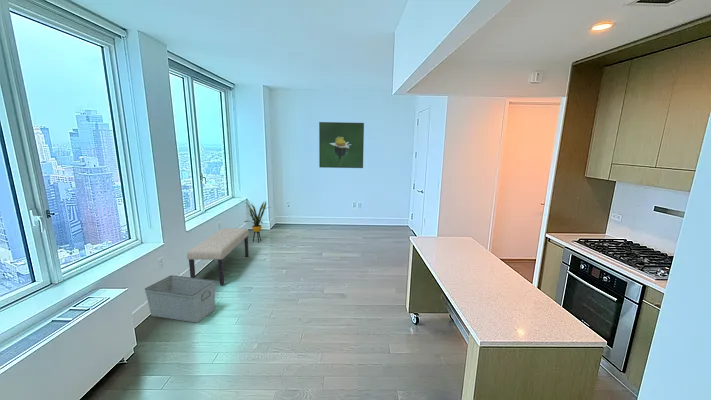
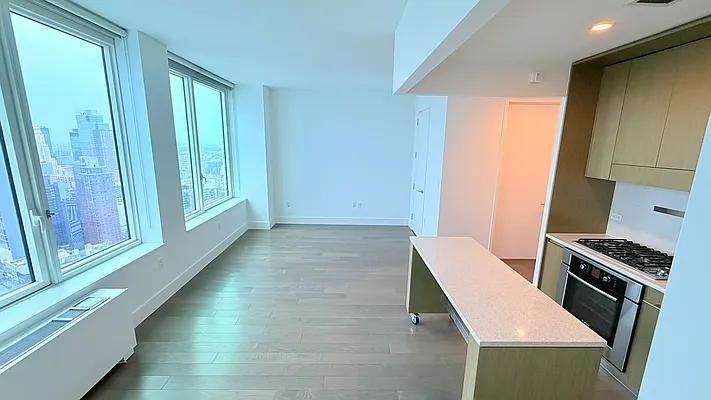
- house plant [239,200,272,244]
- bench [186,227,250,286]
- storage bin [144,274,216,324]
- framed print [318,121,365,169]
